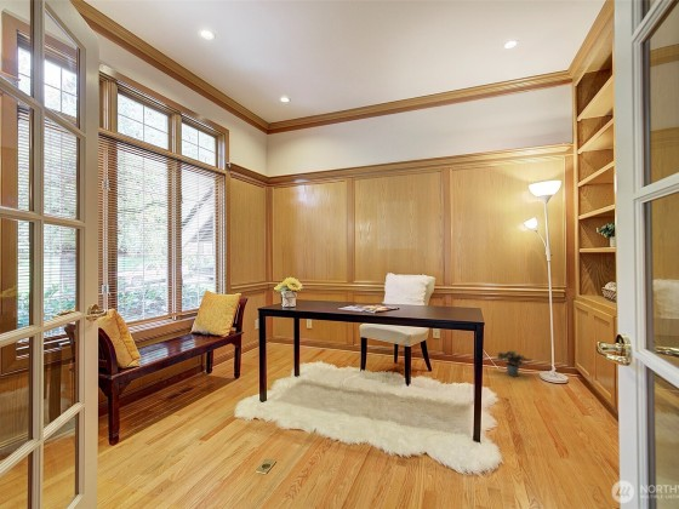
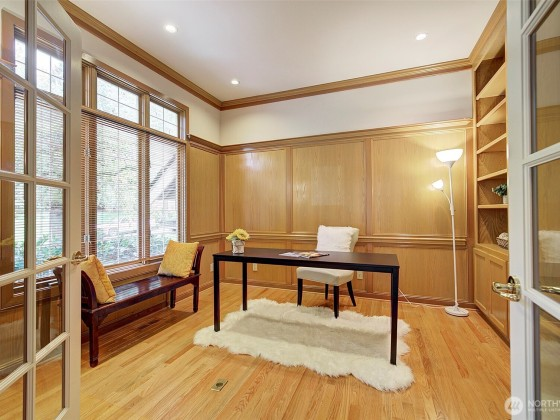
- potted plant [492,349,534,378]
